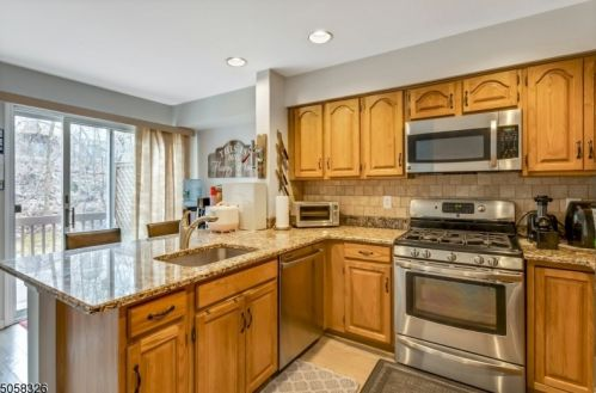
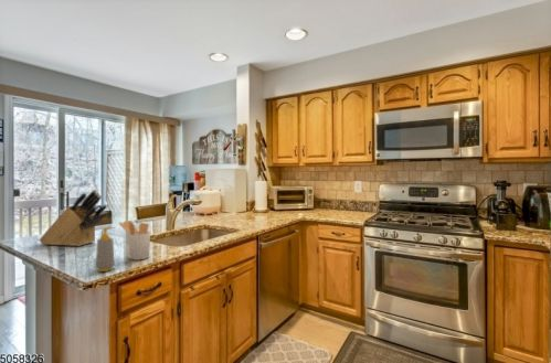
+ utensil holder [117,220,151,261]
+ soap bottle [95,226,116,273]
+ knife block [38,189,108,247]
